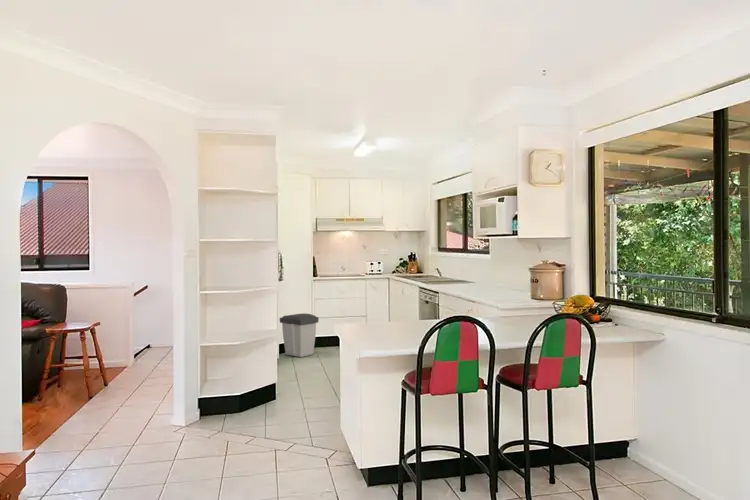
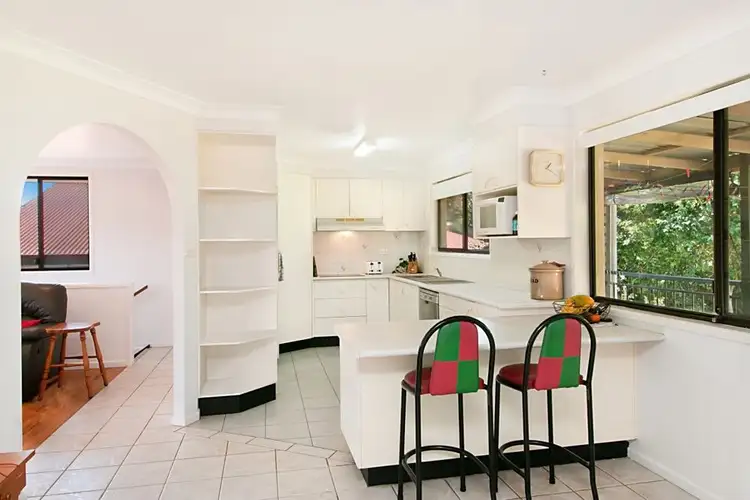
- trash can [279,312,320,358]
